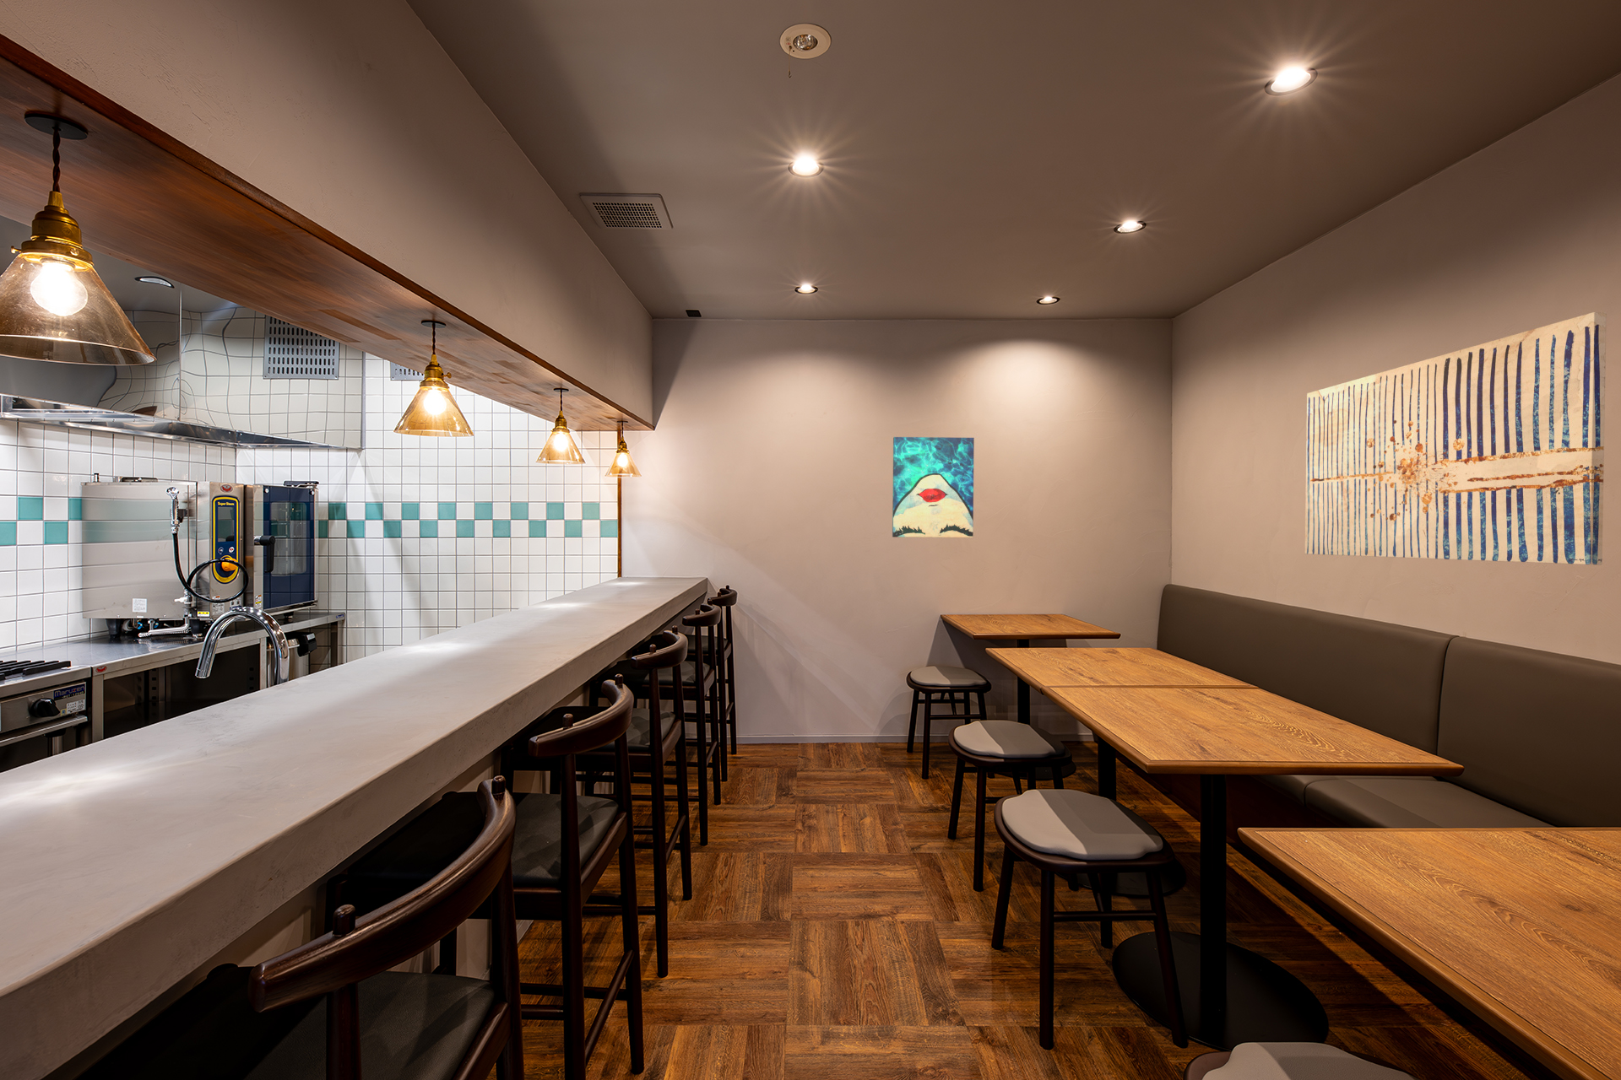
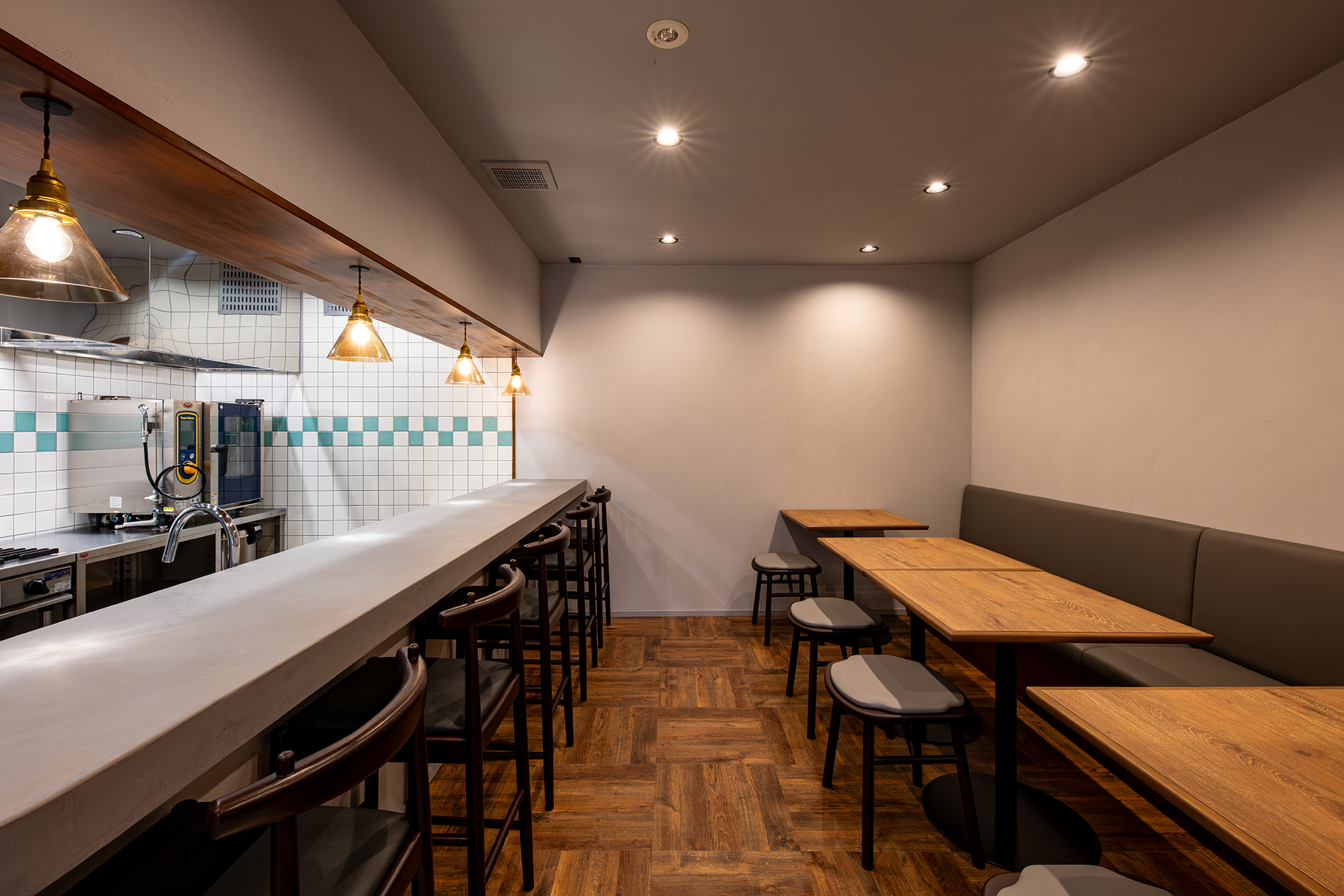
- wall art [891,436,976,539]
- wall art [1305,311,1608,565]
